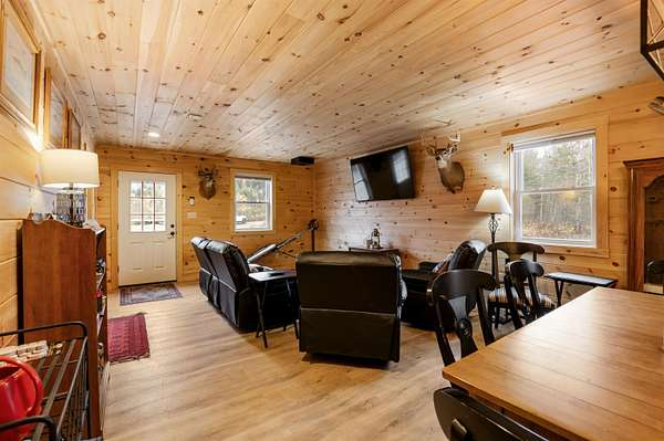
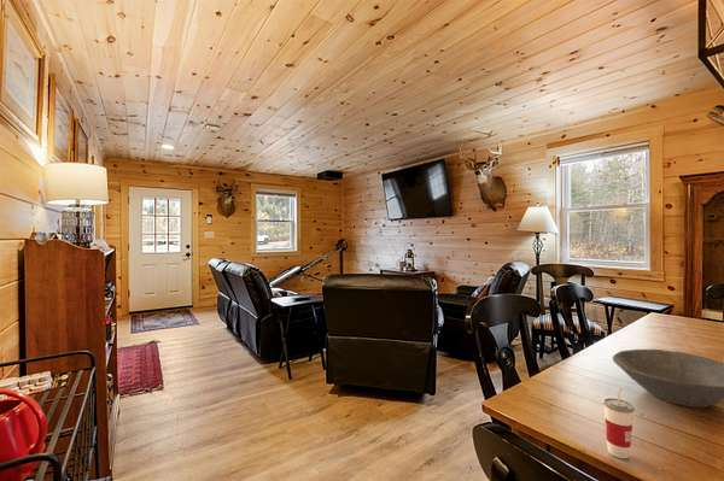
+ cup [602,387,636,459]
+ bowl [612,348,724,409]
